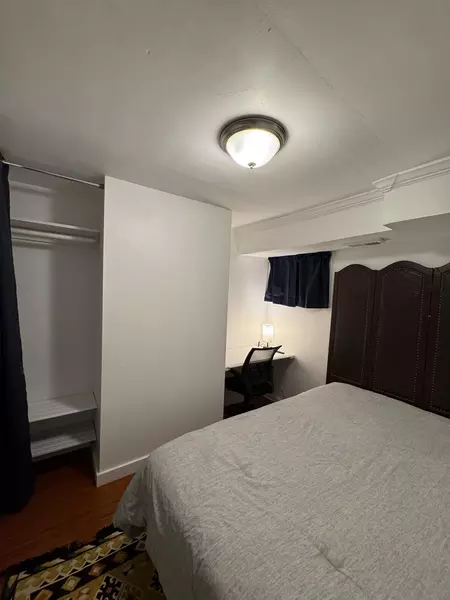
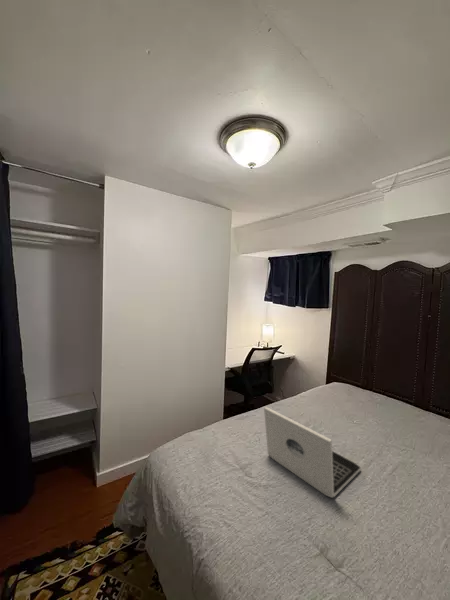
+ laptop [263,406,362,499]
